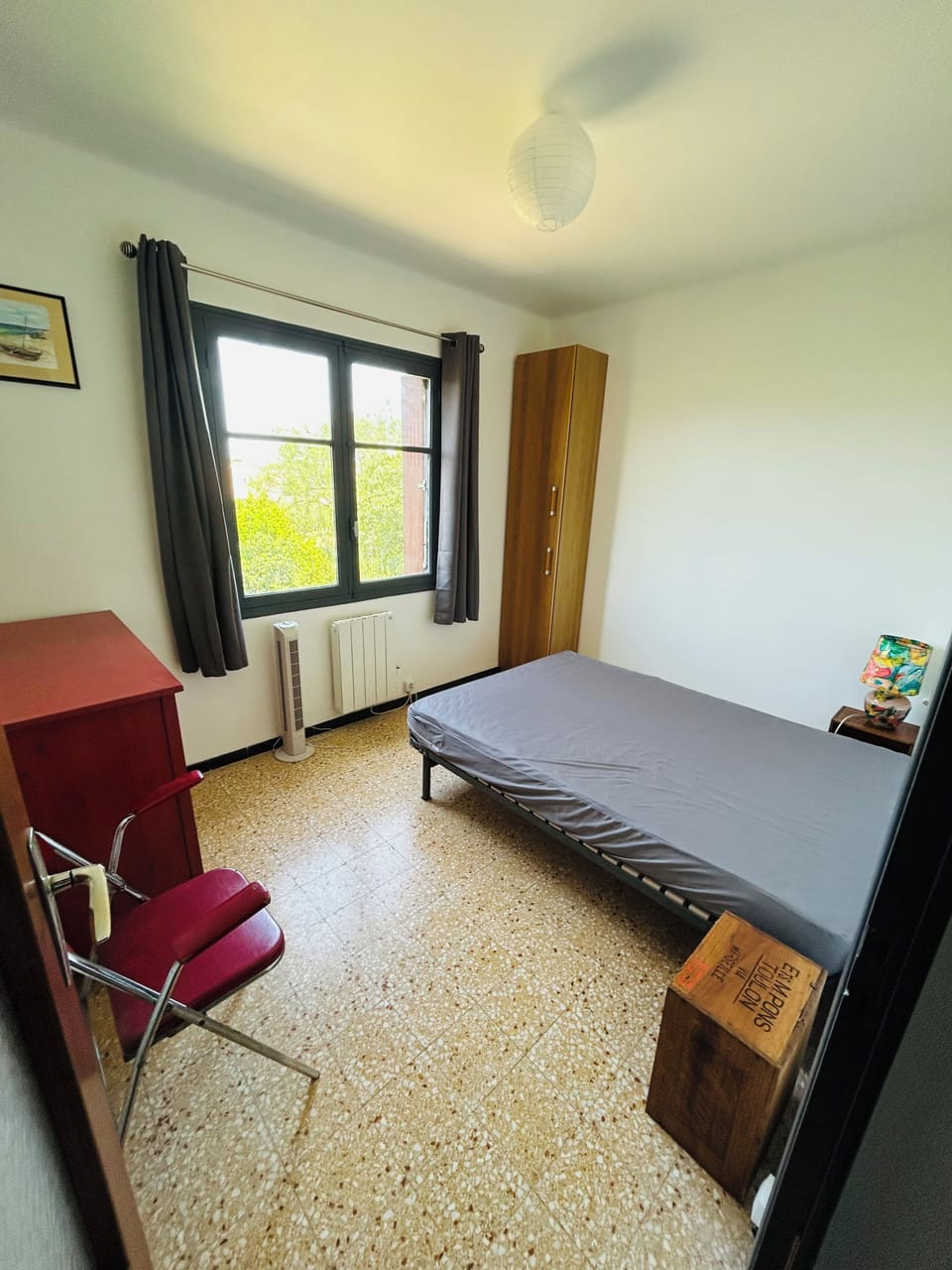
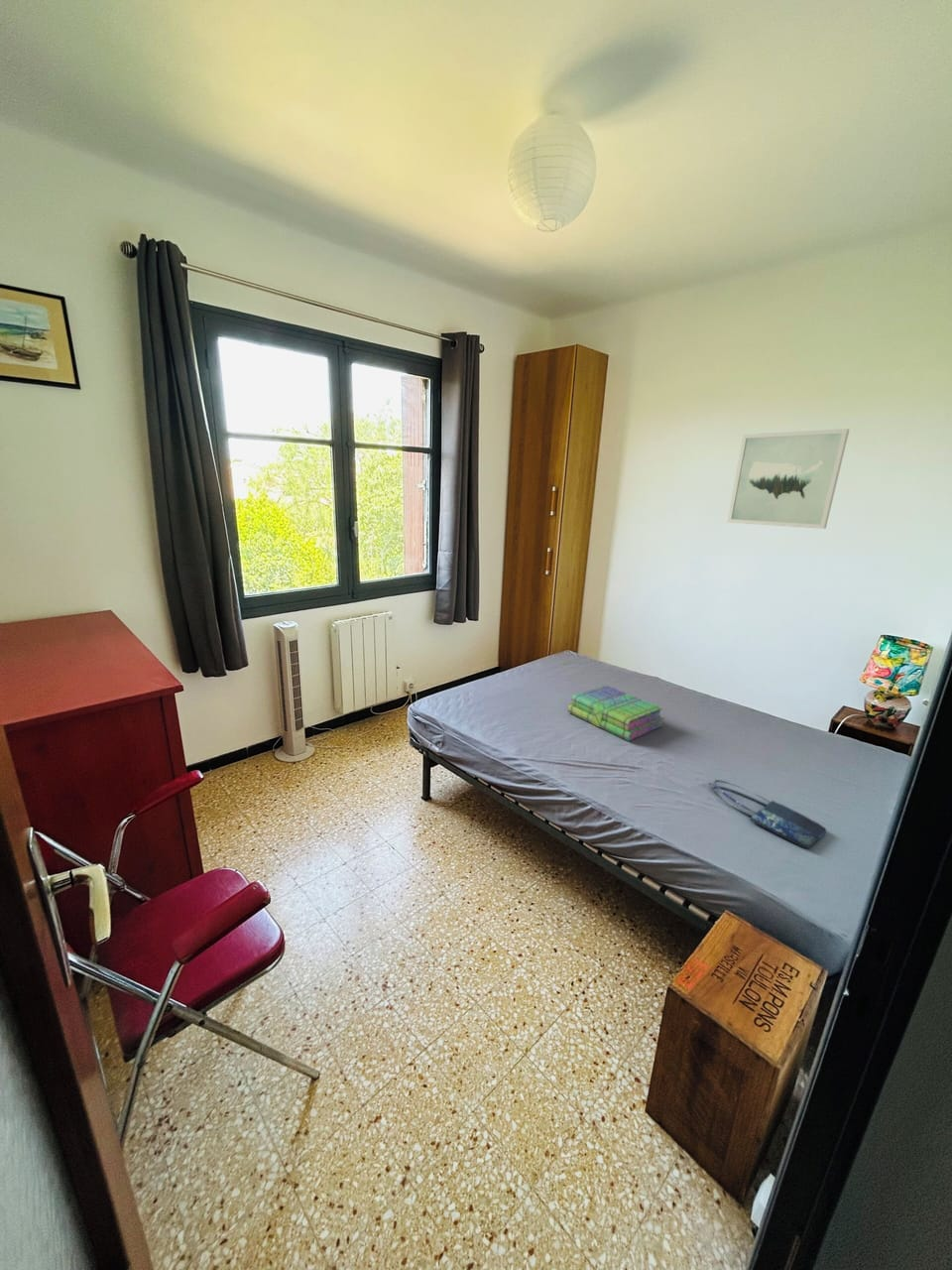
+ stack of books [567,684,664,742]
+ shopping bag [712,779,827,849]
+ wall art [726,428,850,530]
